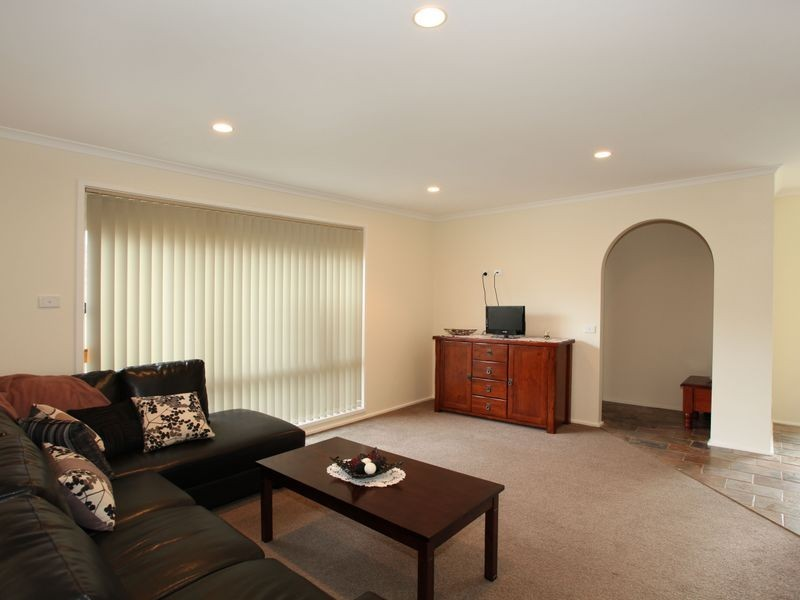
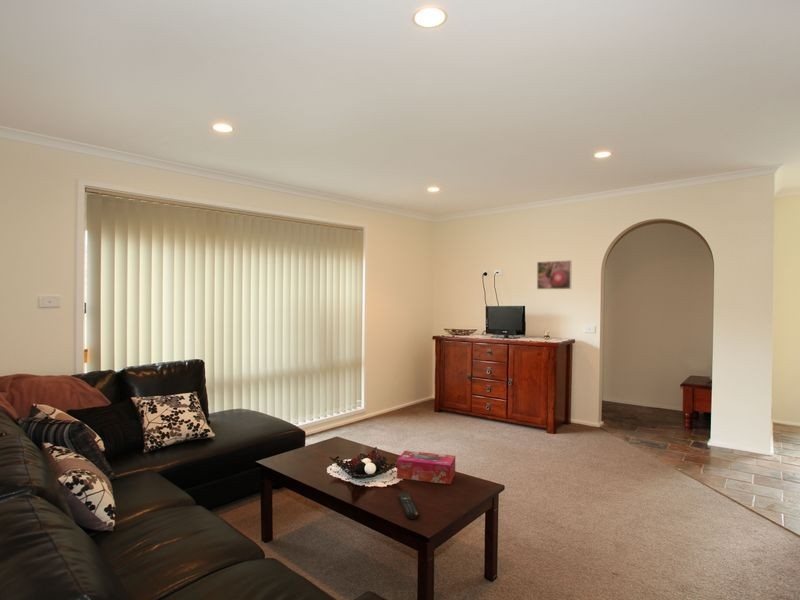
+ remote control [397,492,420,520]
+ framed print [536,259,573,290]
+ tissue box [396,450,456,485]
